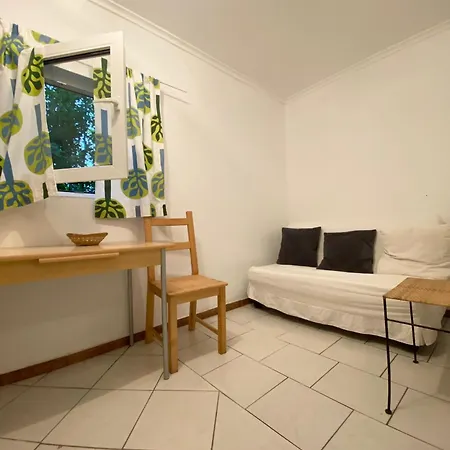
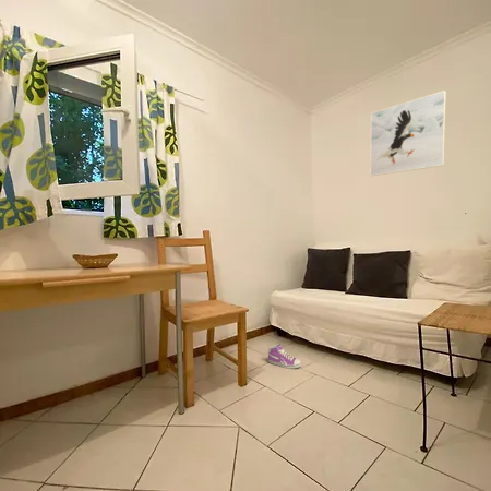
+ sneaker [267,343,302,370]
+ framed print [370,89,447,177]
